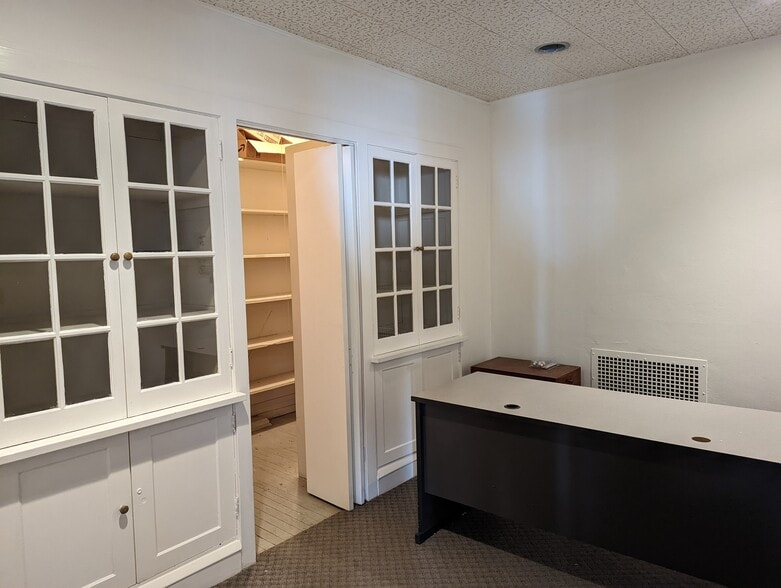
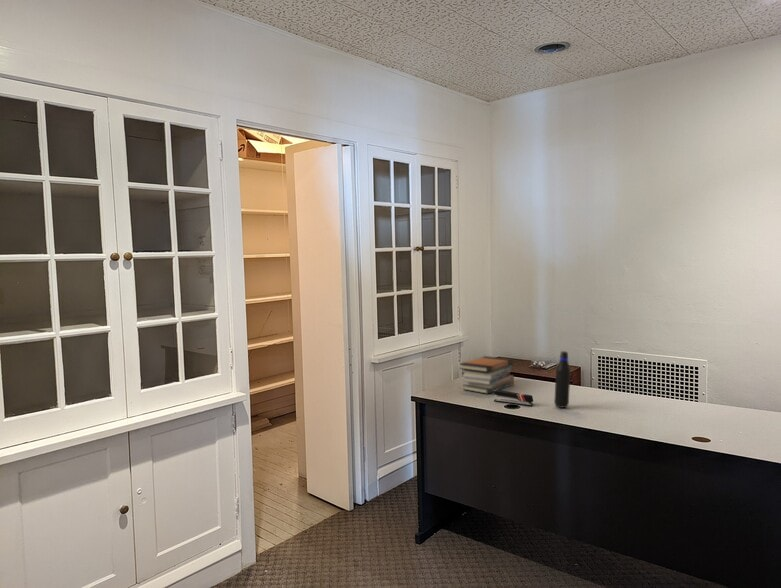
+ book stack [458,355,515,395]
+ water bottle [553,350,571,409]
+ stapler [493,390,534,407]
